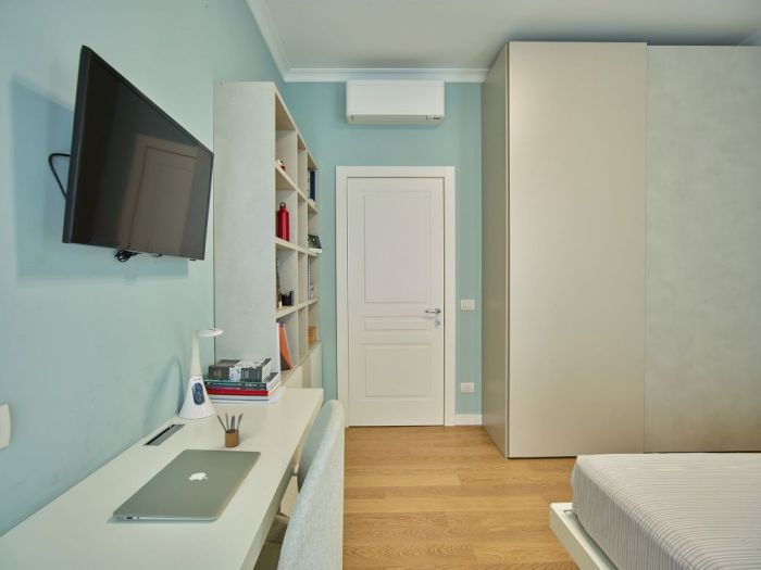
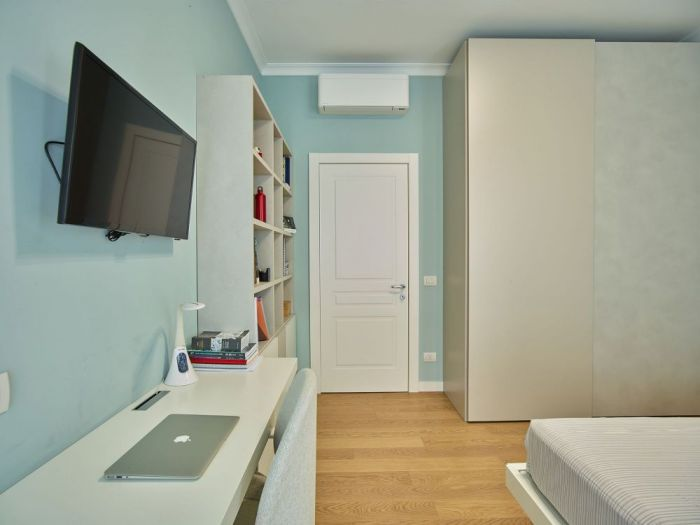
- pencil box [216,413,244,448]
